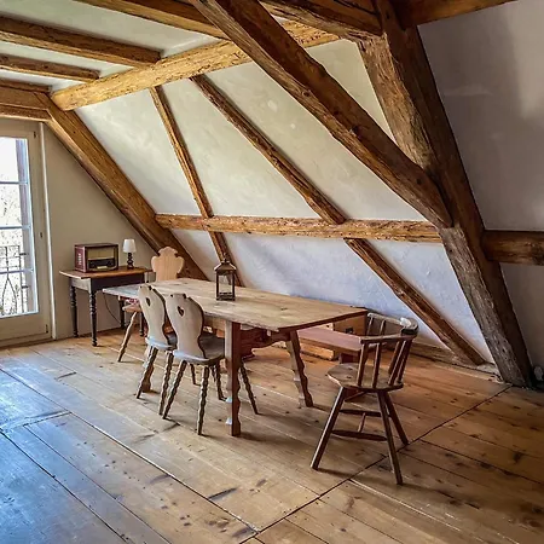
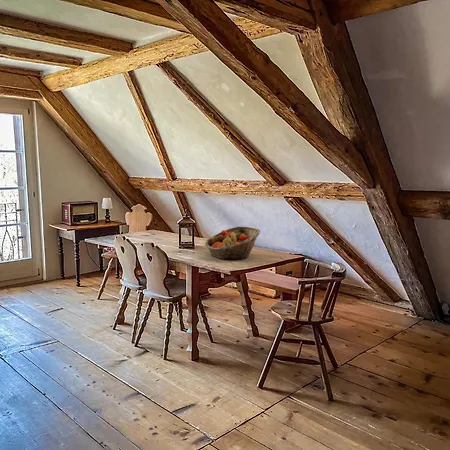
+ fruit basket [204,225,261,260]
